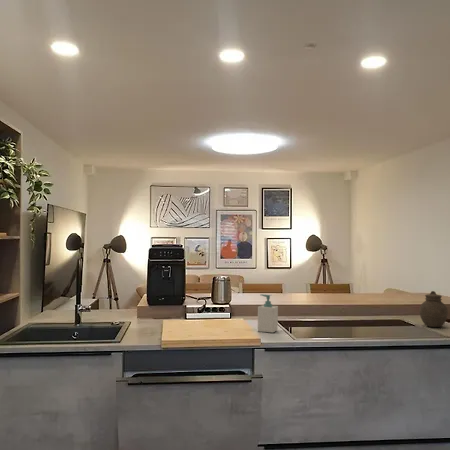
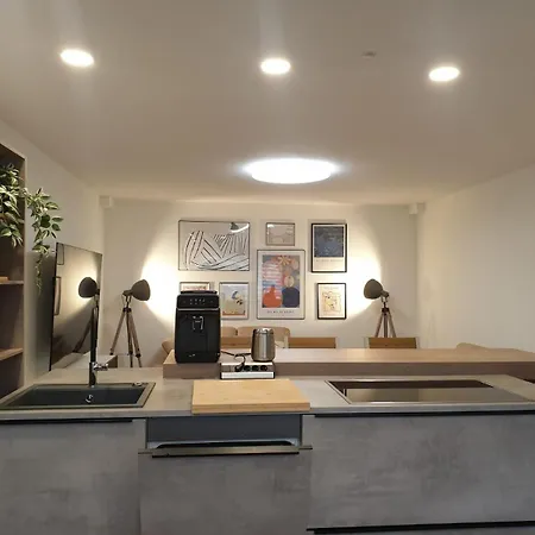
- jar [418,290,449,328]
- soap bottle [257,293,279,334]
